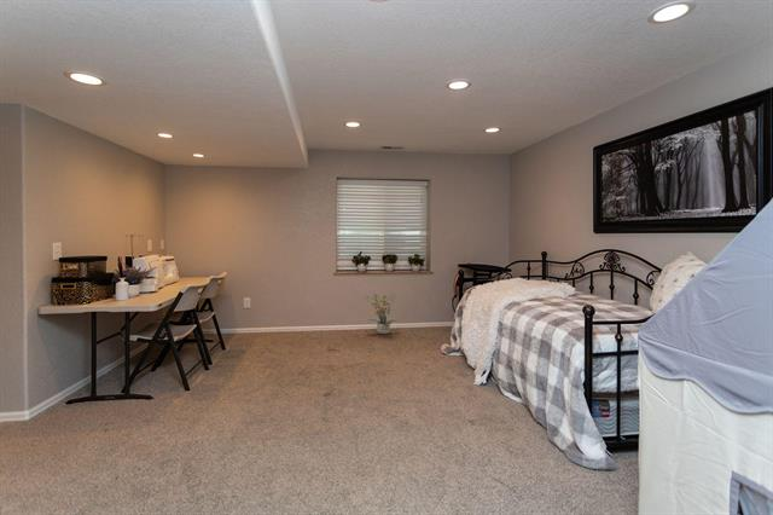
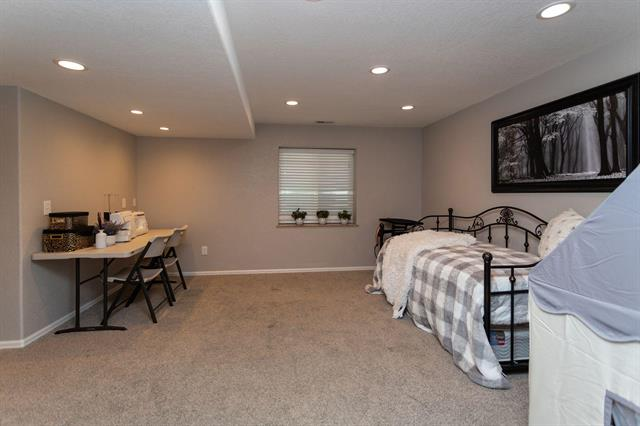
- potted plant [364,293,399,335]
